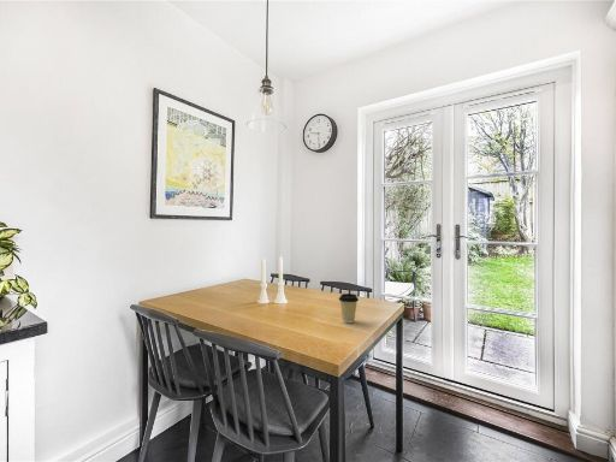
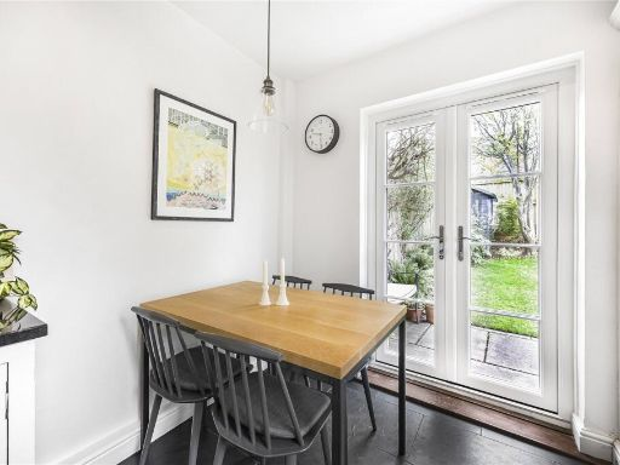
- coffee cup [338,292,360,324]
